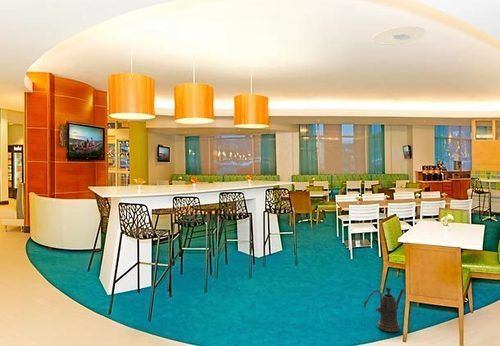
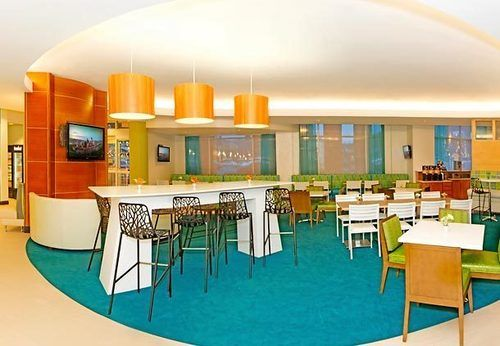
- ceiling light [371,25,427,46]
- watering can [363,287,405,333]
